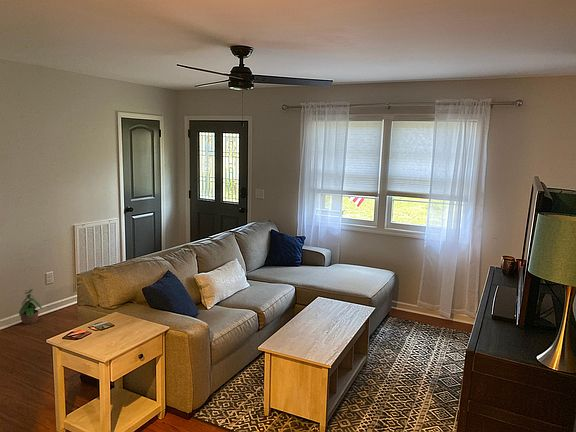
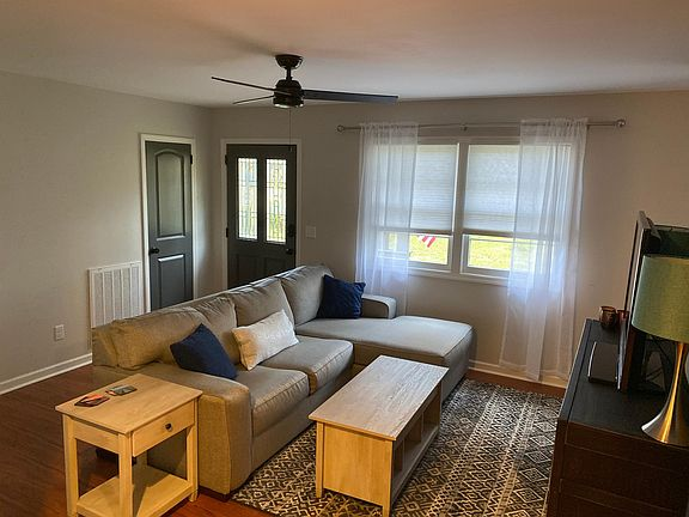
- potted plant [18,287,43,325]
